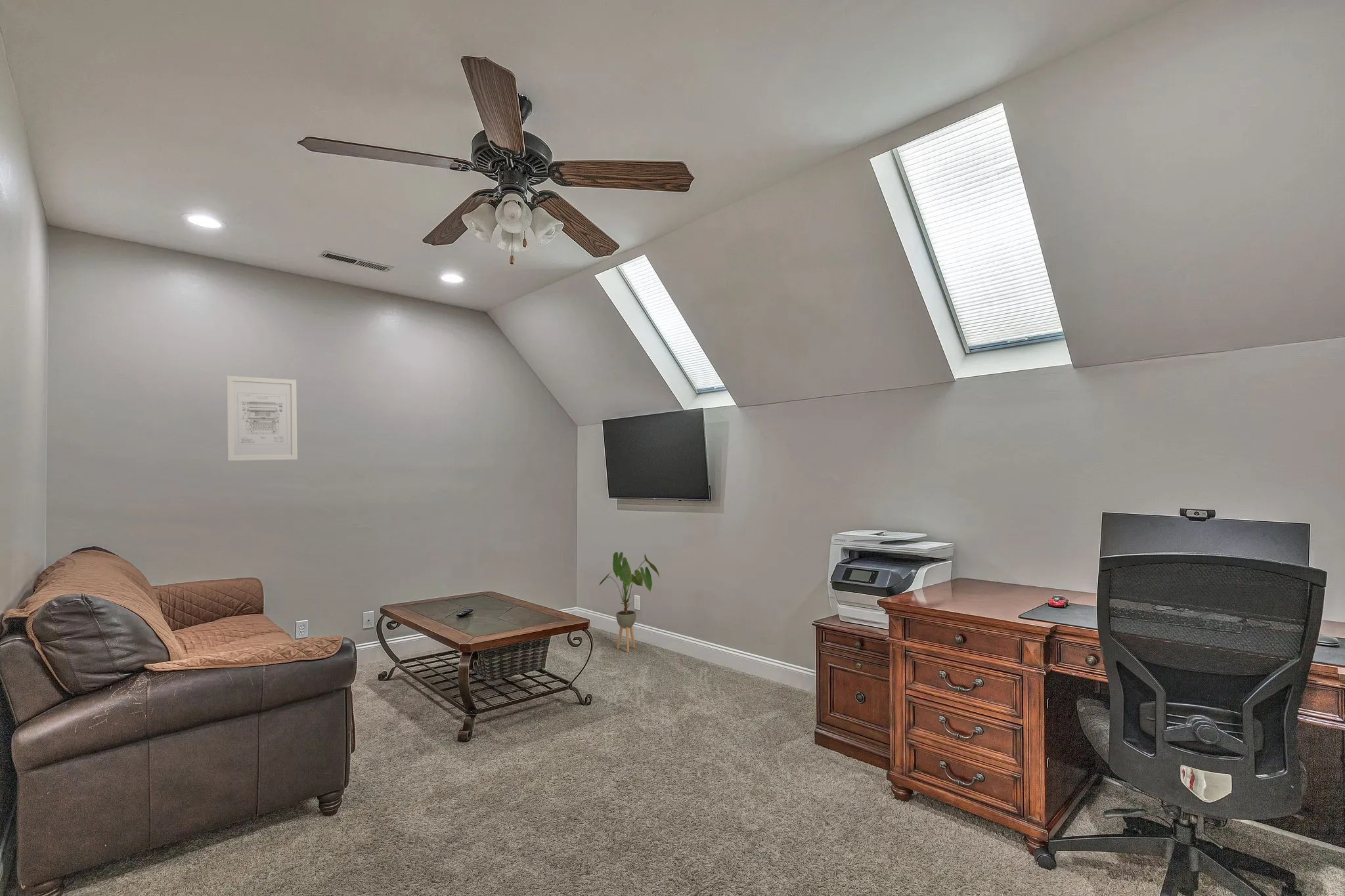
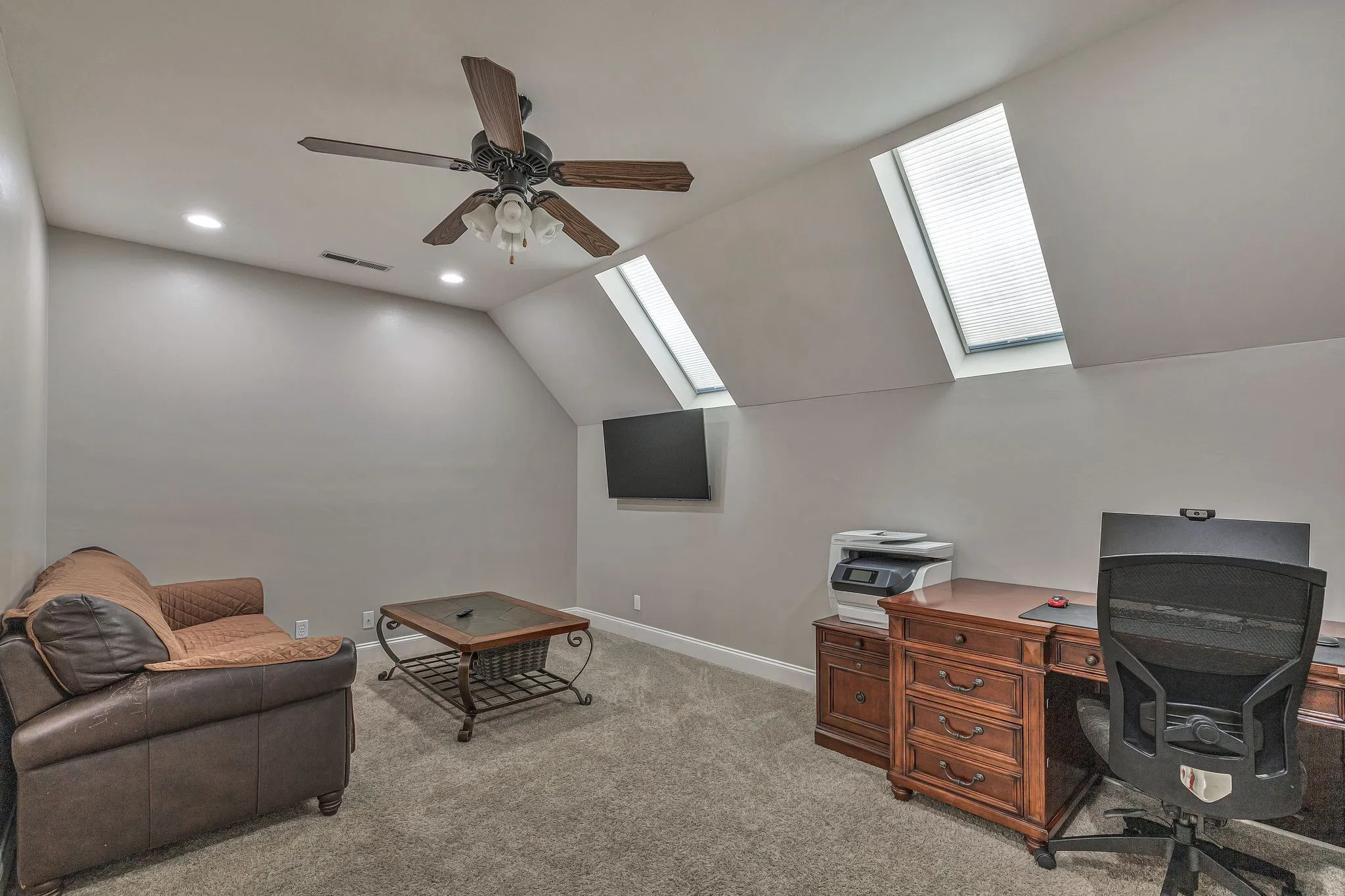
- wall art [226,375,298,461]
- house plant [598,551,660,653]
